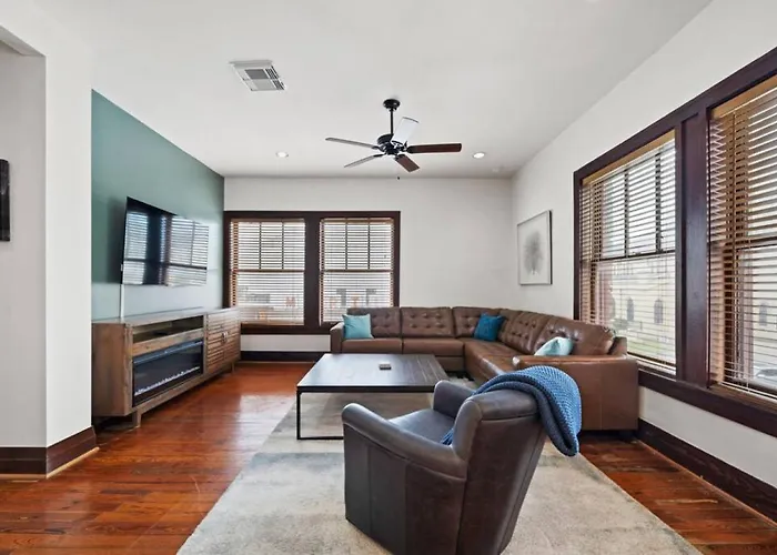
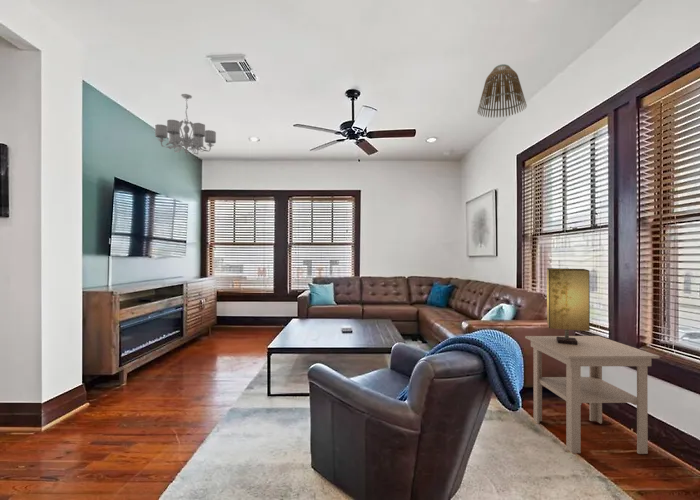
+ side table [524,335,661,455]
+ chandelier [154,93,217,155]
+ table lamp [546,267,591,345]
+ lamp shade [476,63,528,119]
